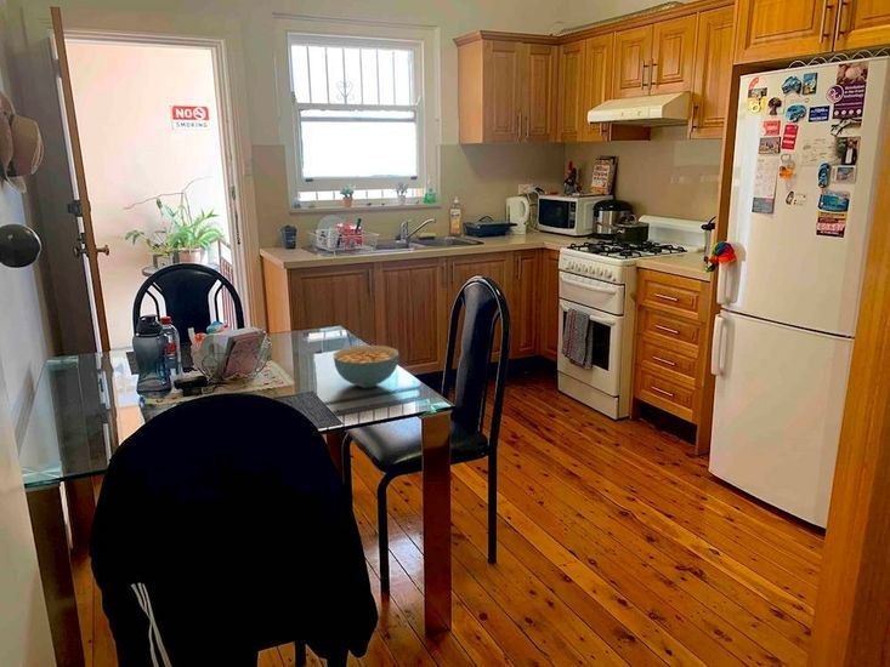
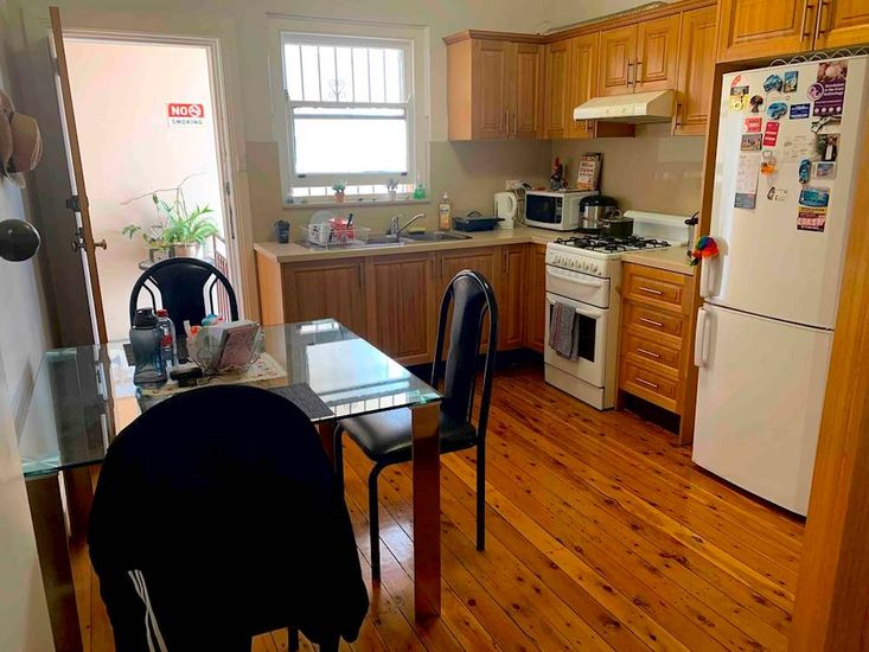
- cereal bowl [333,344,401,389]
